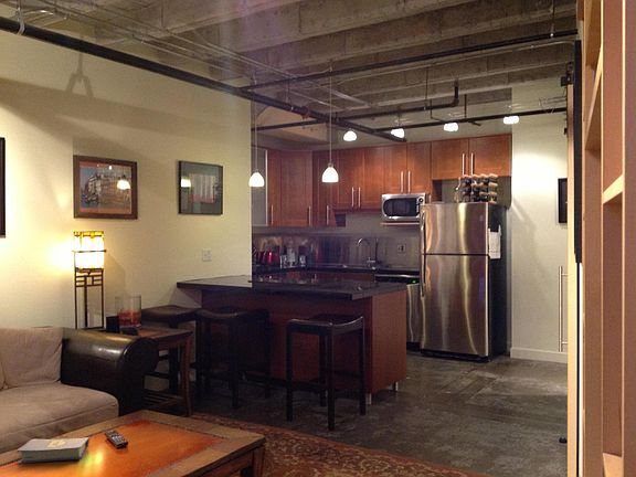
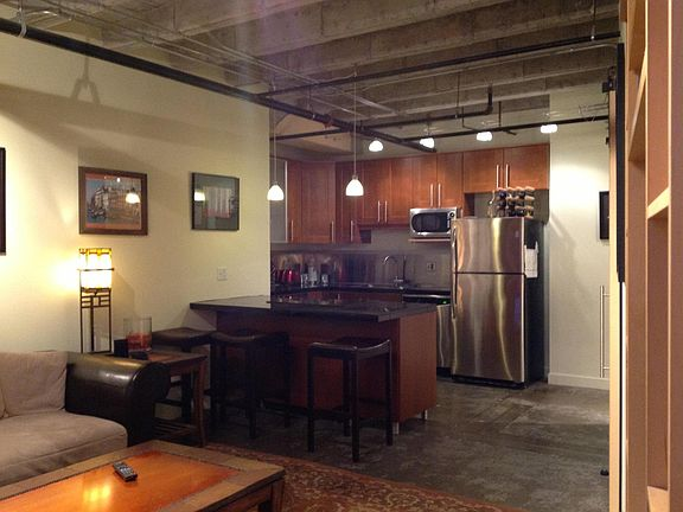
- hardcover book [15,436,91,465]
